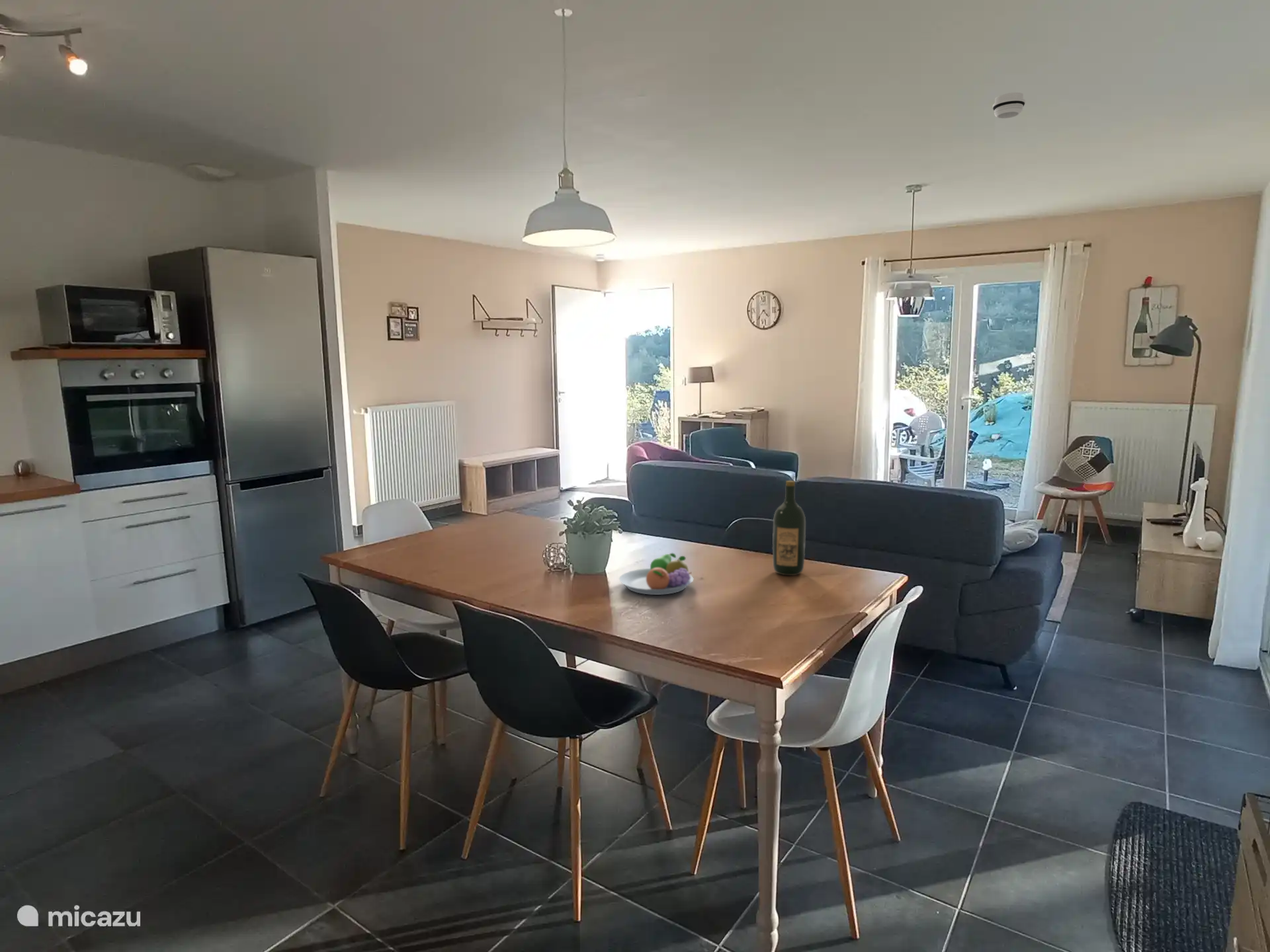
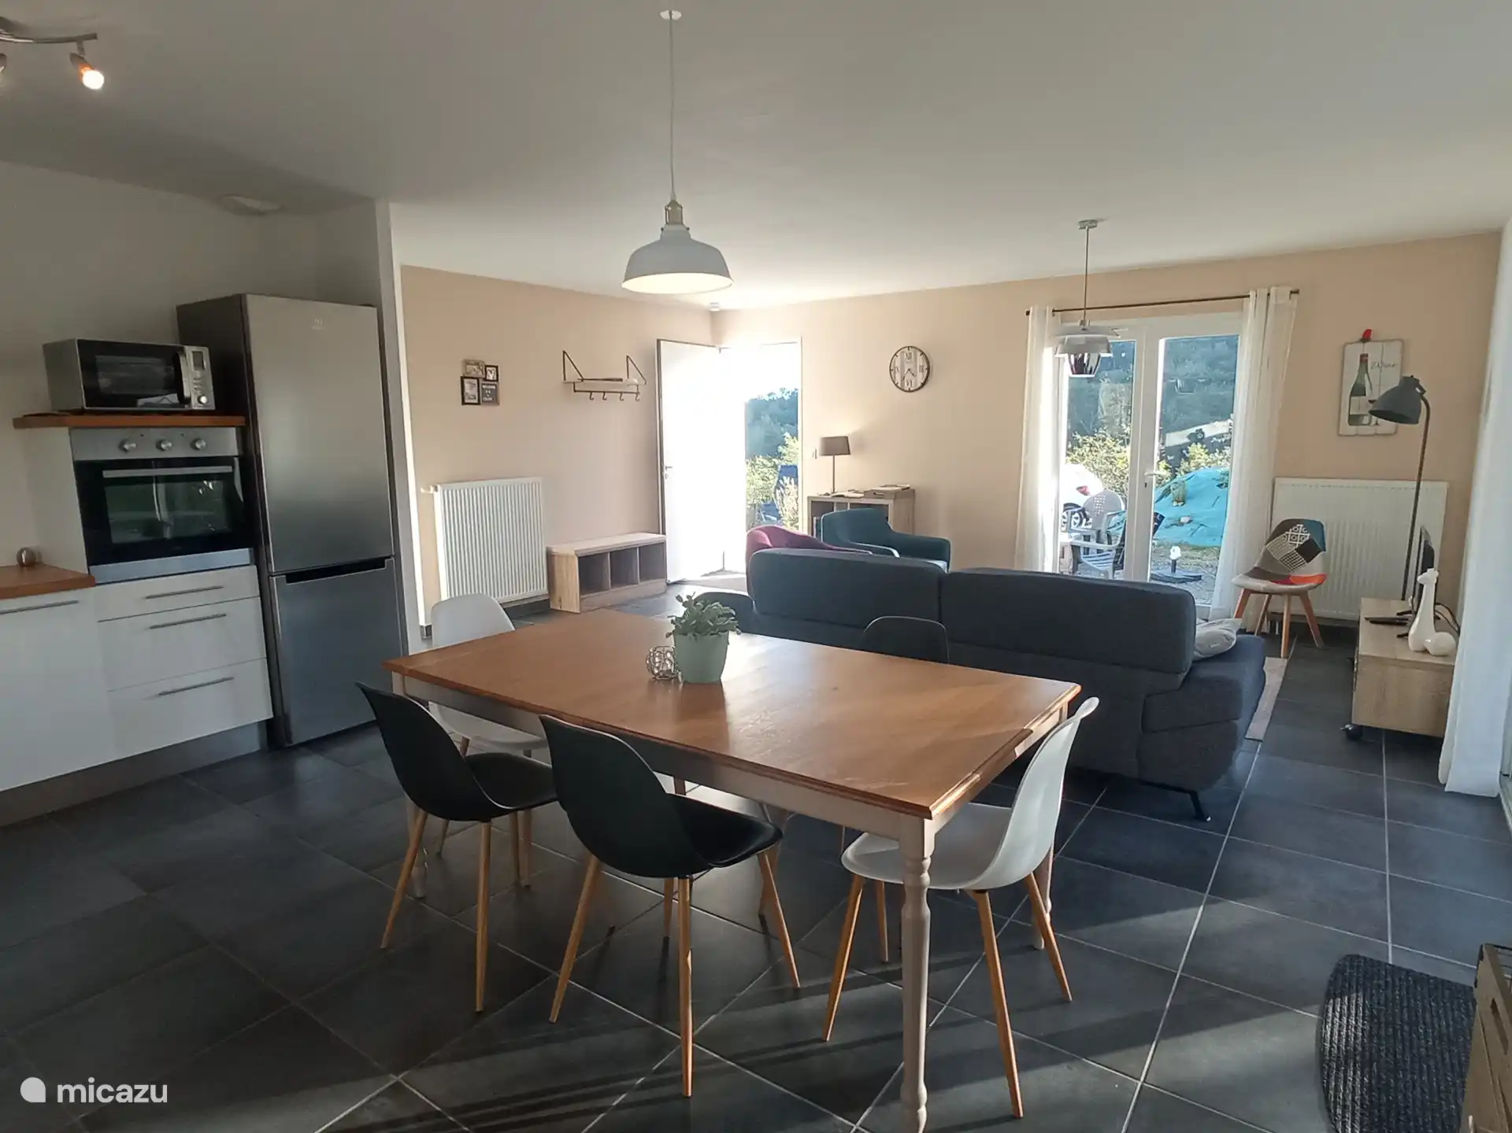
- smoke detector [992,92,1026,119]
- fruit bowl [618,553,694,596]
- wine bottle [772,480,806,576]
